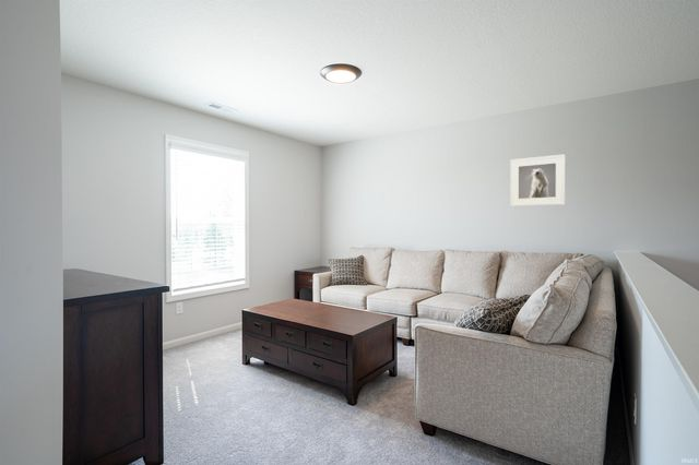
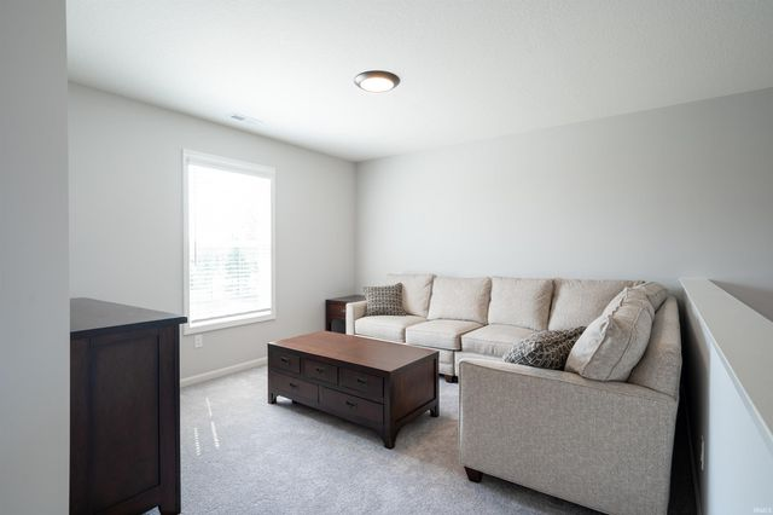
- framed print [509,154,566,207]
